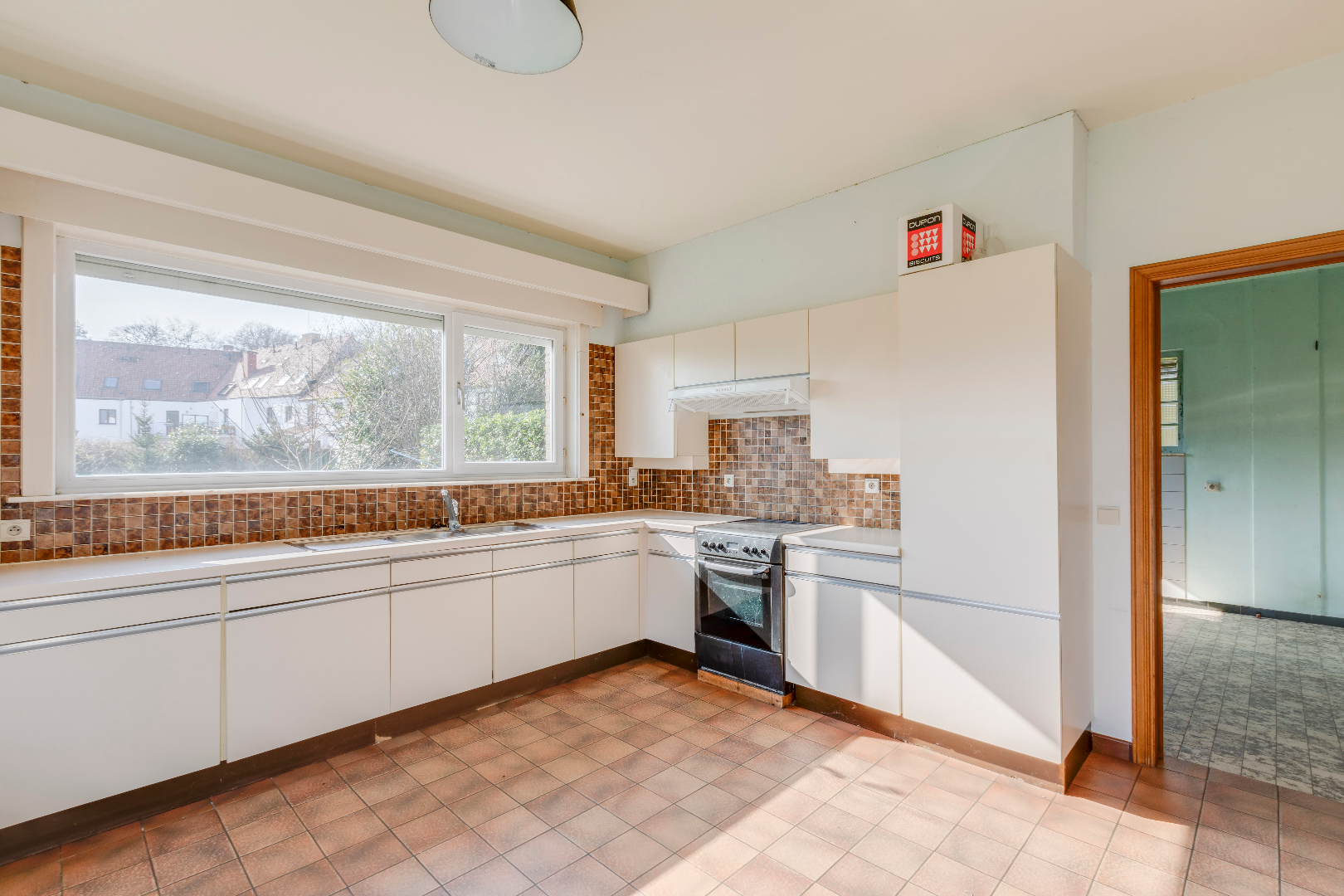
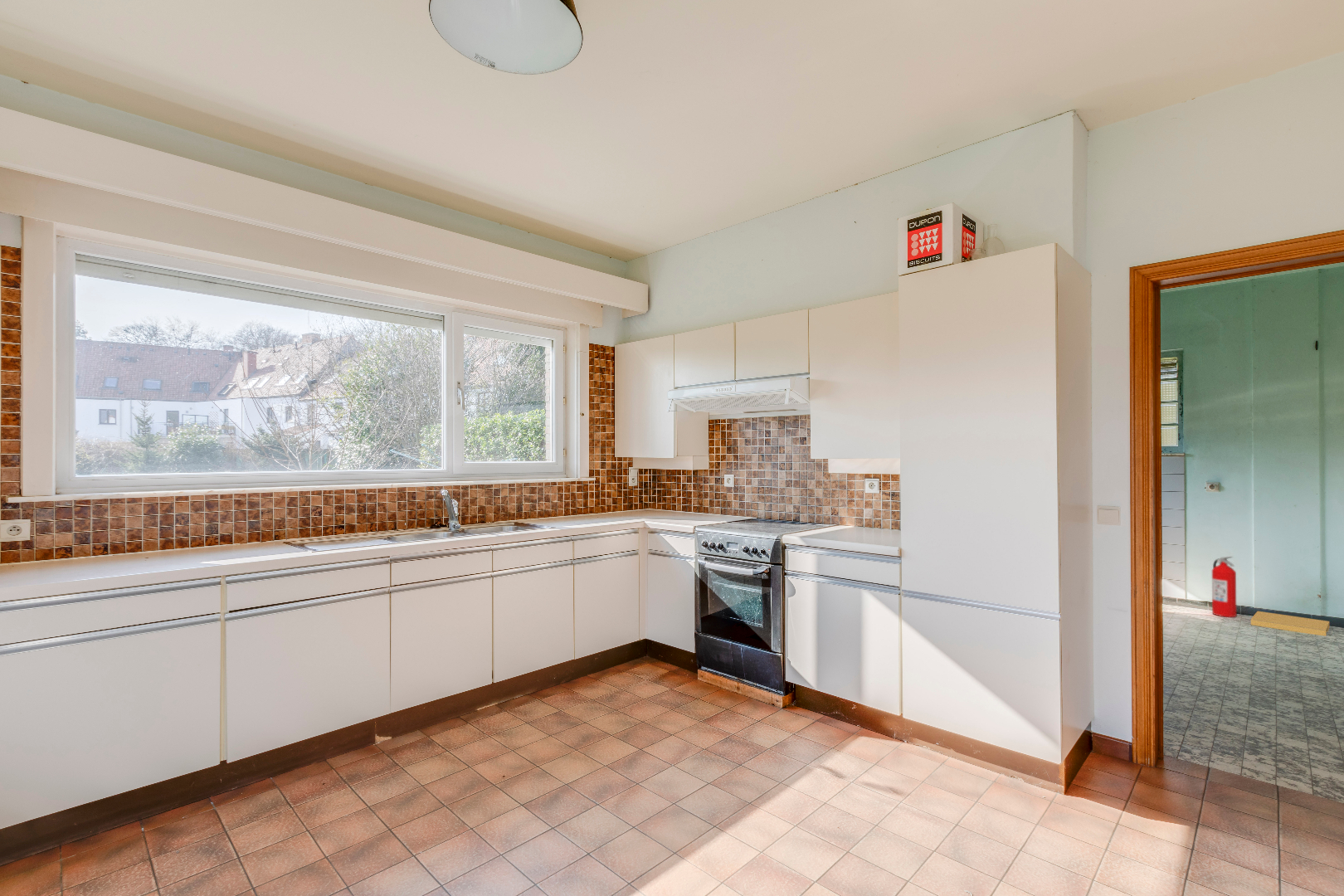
+ fire extinguisher [1211,556,1237,618]
+ cardboard box [1250,611,1331,636]
